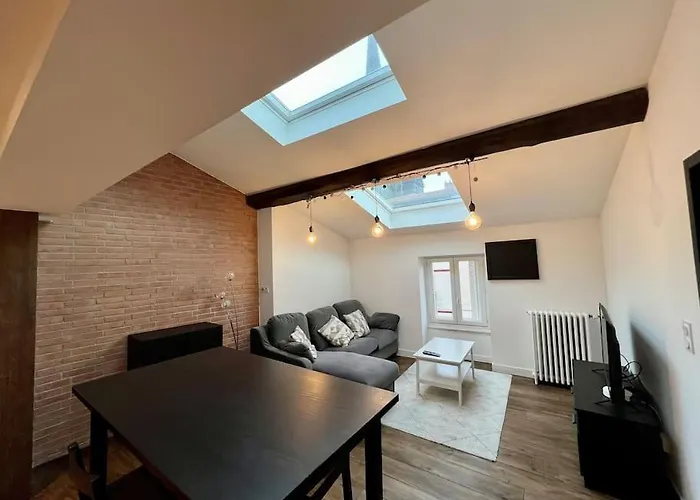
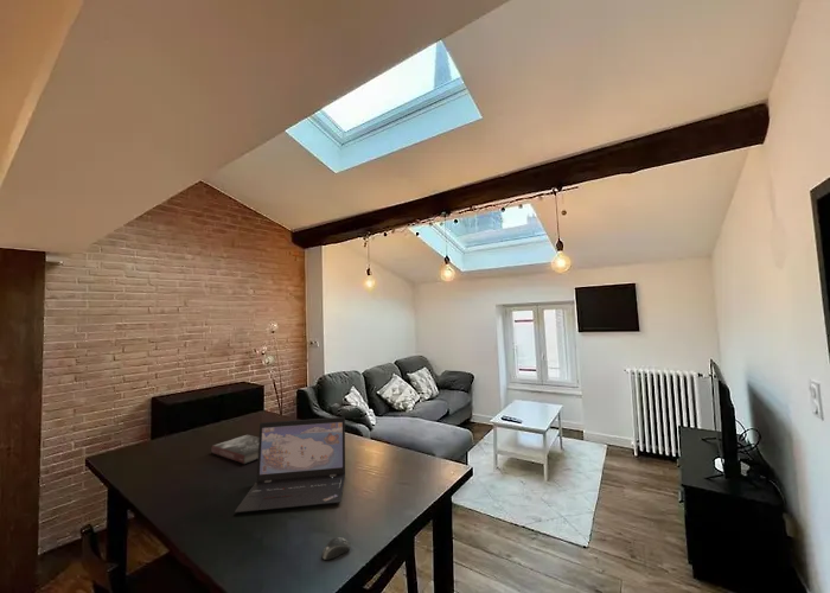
+ computer mouse [320,536,351,561]
+ book [210,434,260,465]
+ laptop [234,416,346,514]
